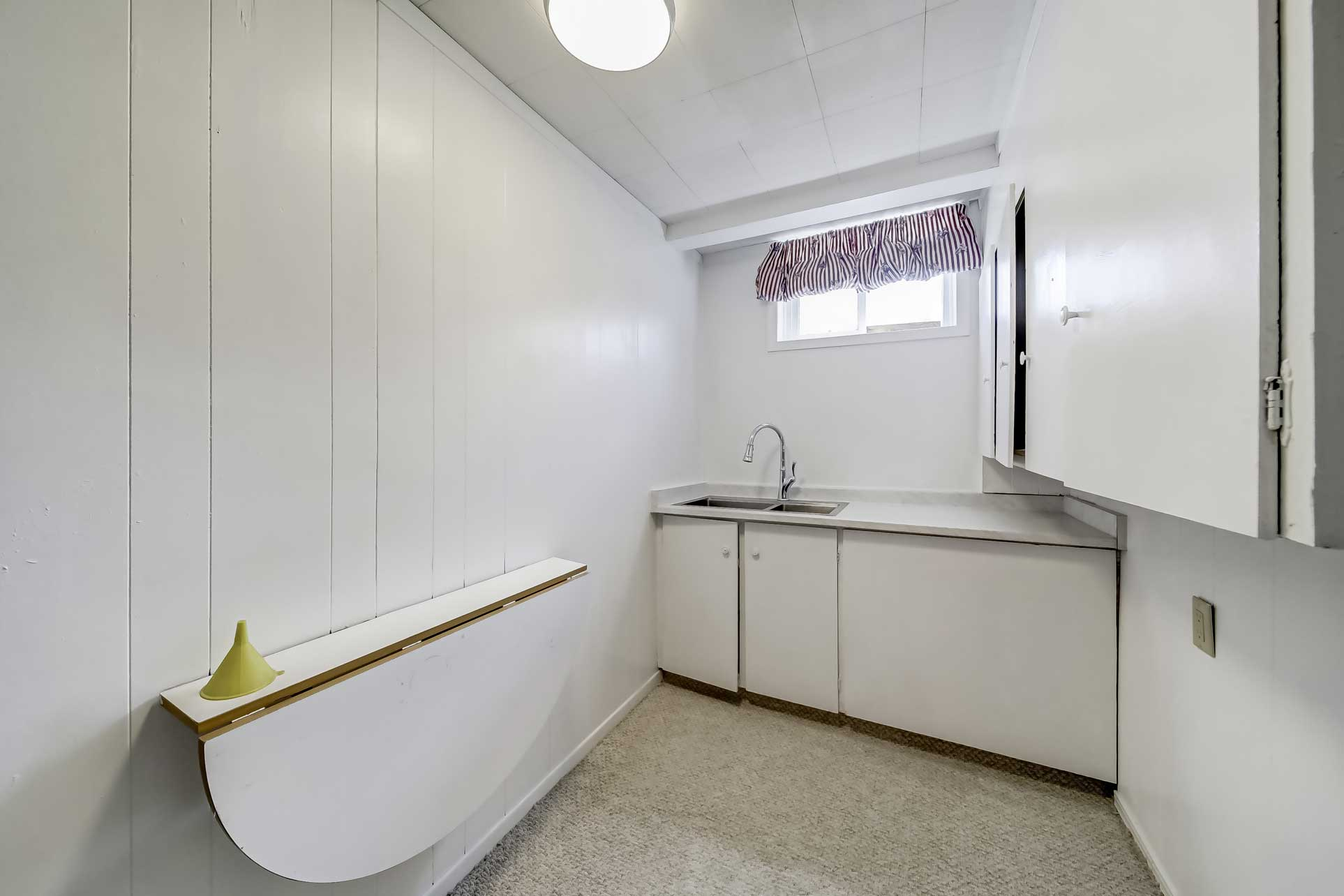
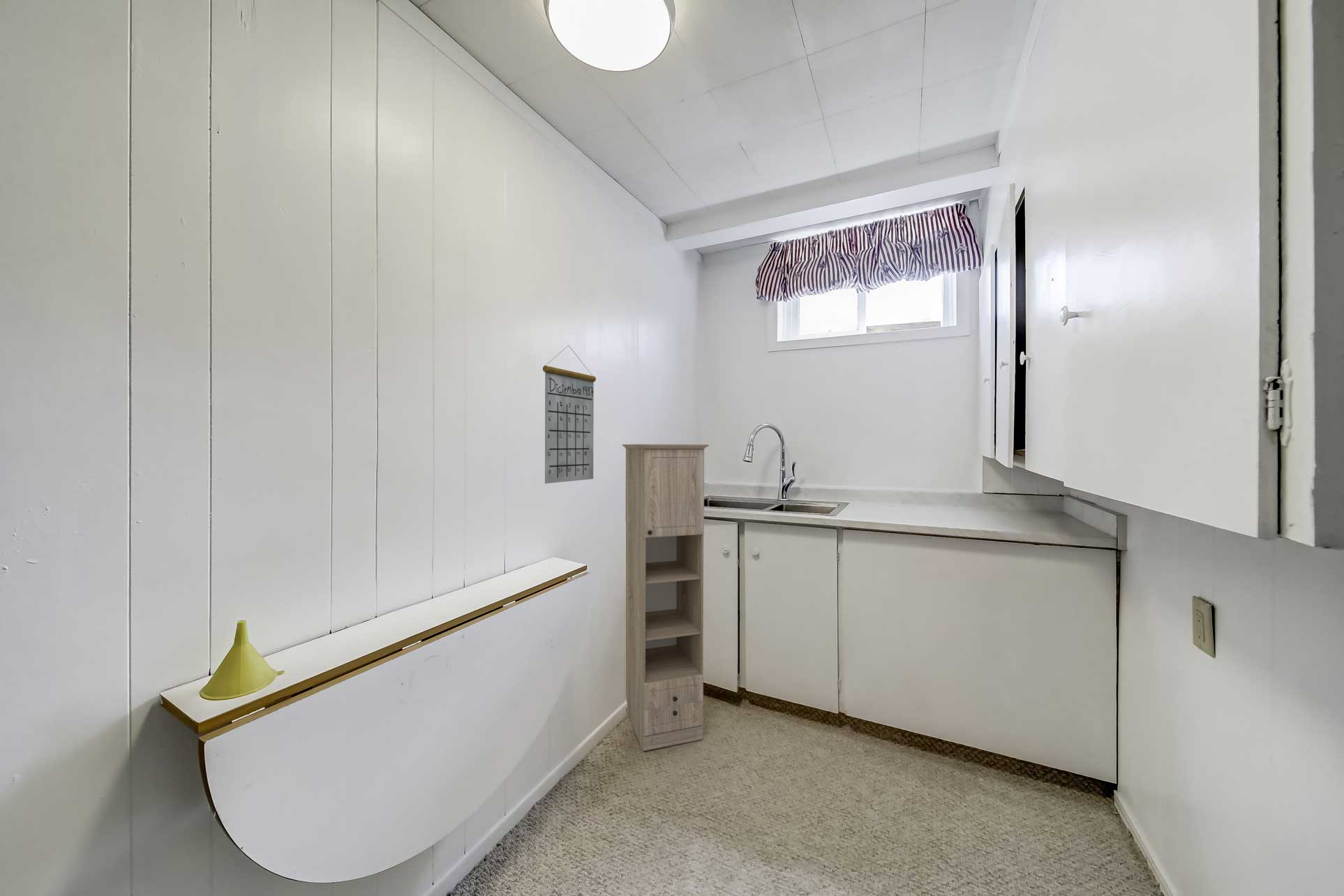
+ storage cabinet [622,444,710,752]
+ calendar [542,345,597,484]
